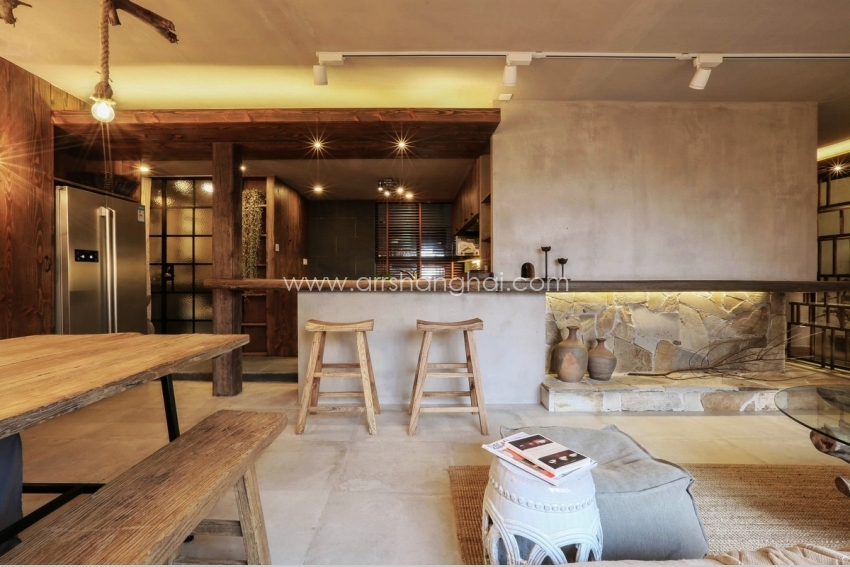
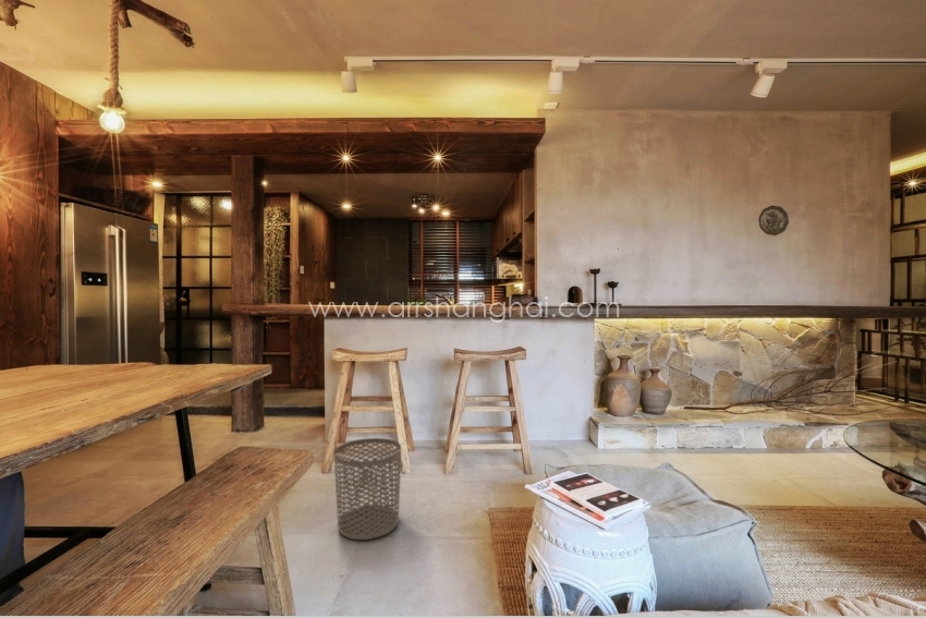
+ decorative plate [757,205,790,237]
+ waste bin [333,437,402,541]
